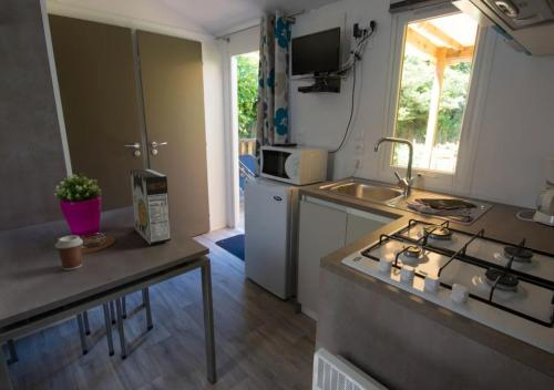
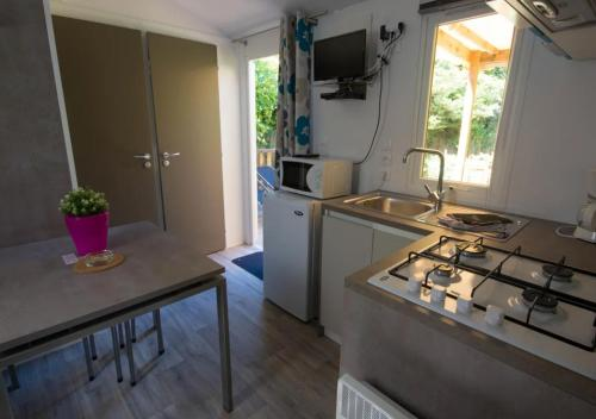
- cereal box [130,168,172,246]
- coffee cup [54,235,84,271]
